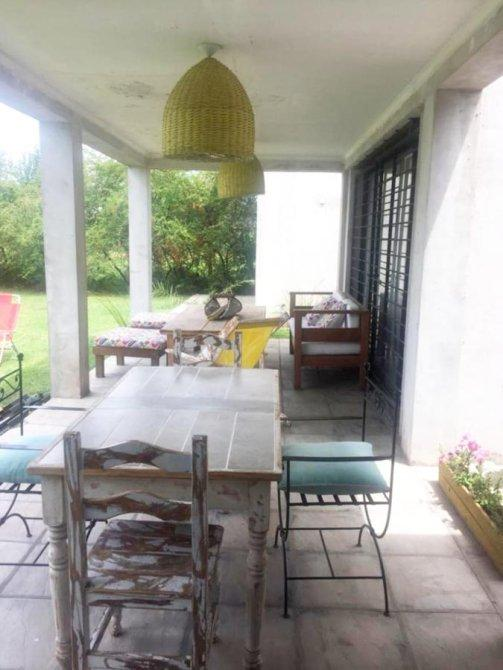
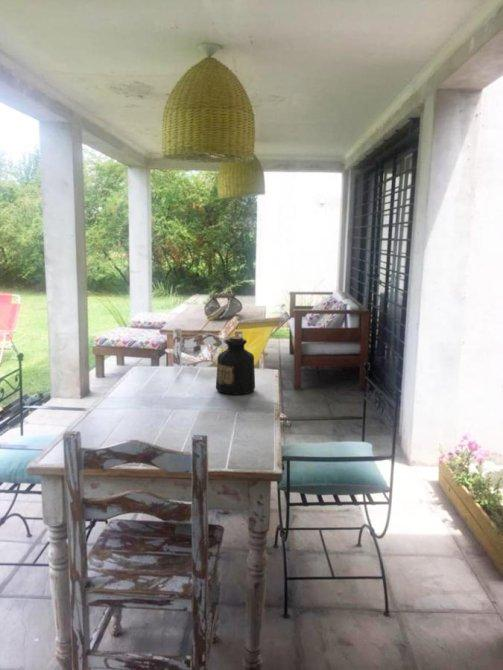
+ bottle [215,335,256,396]
